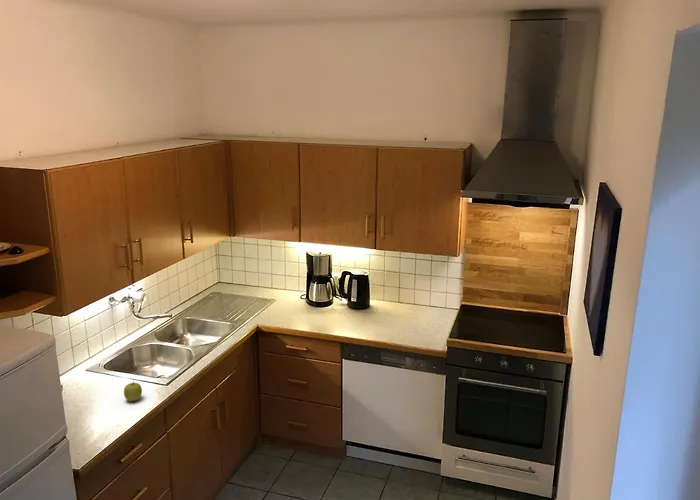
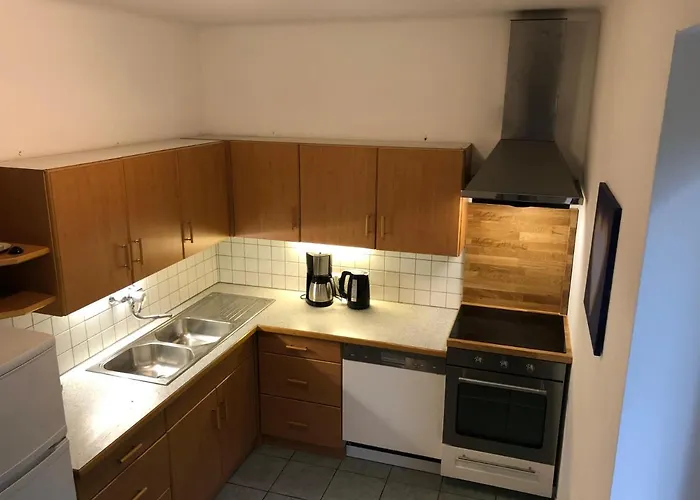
- fruit [123,381,143,402]
